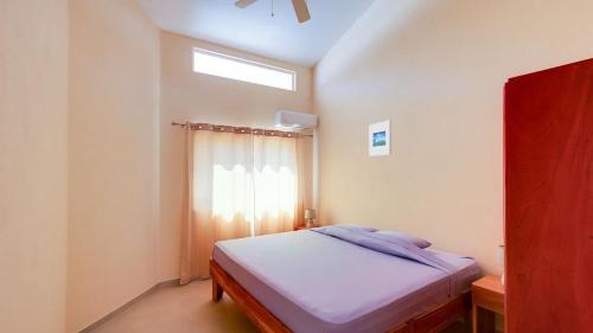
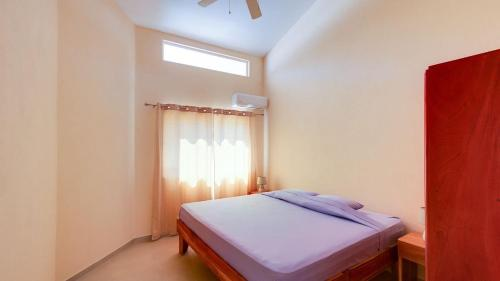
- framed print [368,120,393,158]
